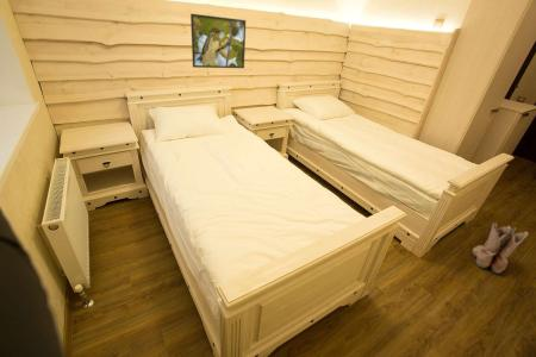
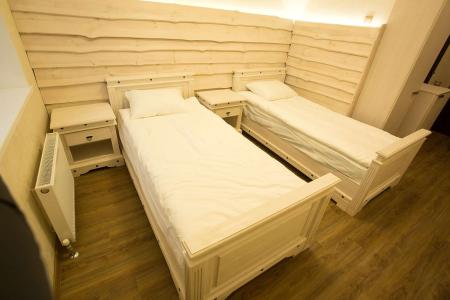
- boots [472,221,530,275]
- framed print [189,13,247,69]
